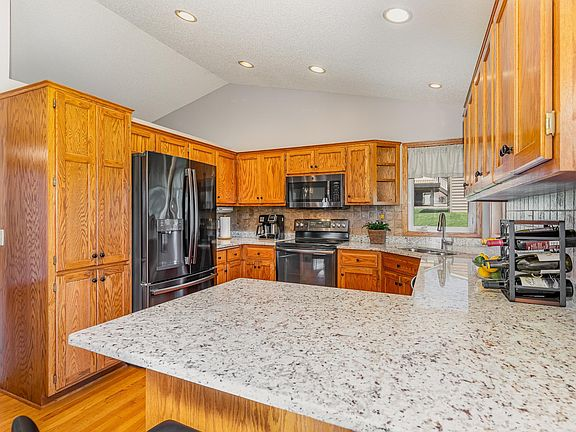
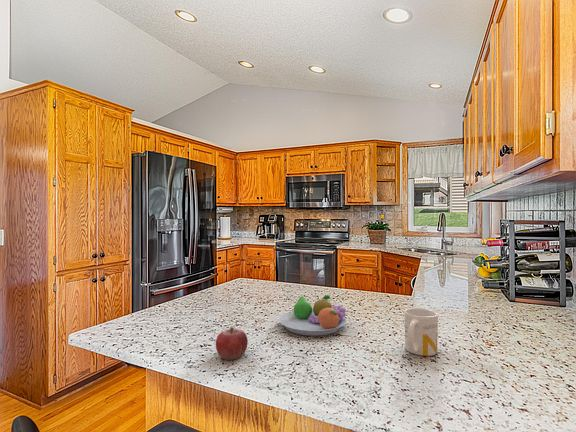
+ mug [404,307,439,357]
+ fruit bowl [278,294,347,337]
+ fruit [215,326,249,361]
